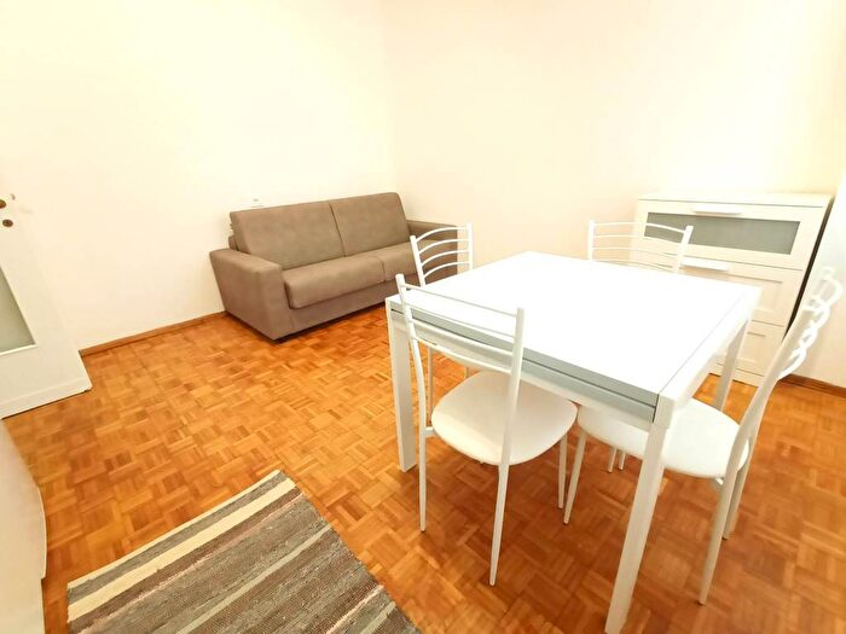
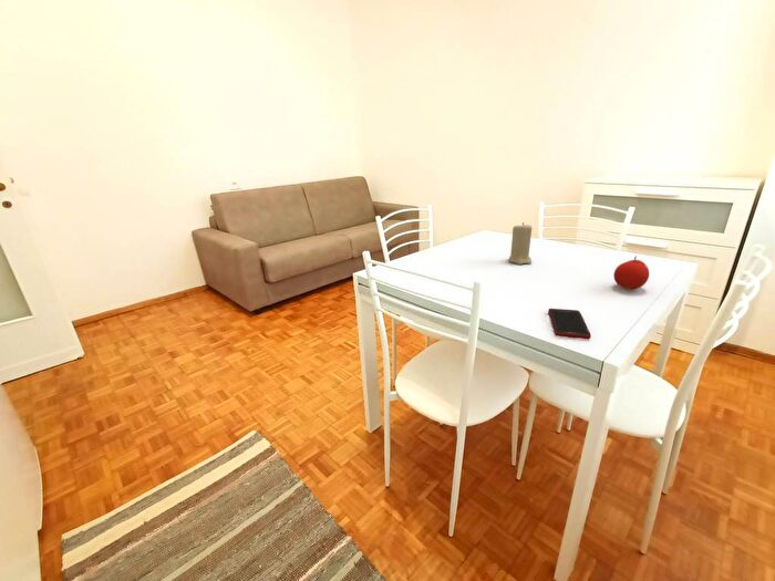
+ cell phone [547,308,592,340]
+ candle [507,221,533,266]
+ fruit [612,255,650,290]
